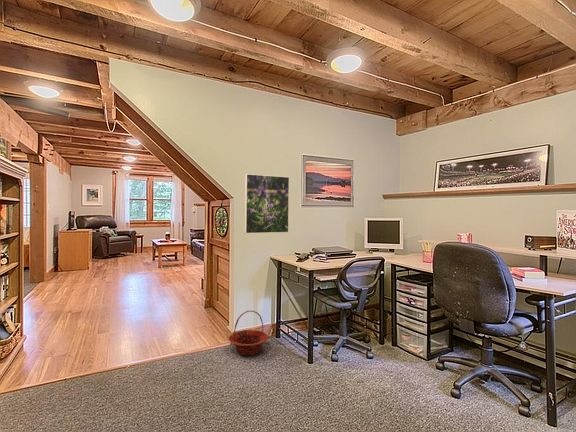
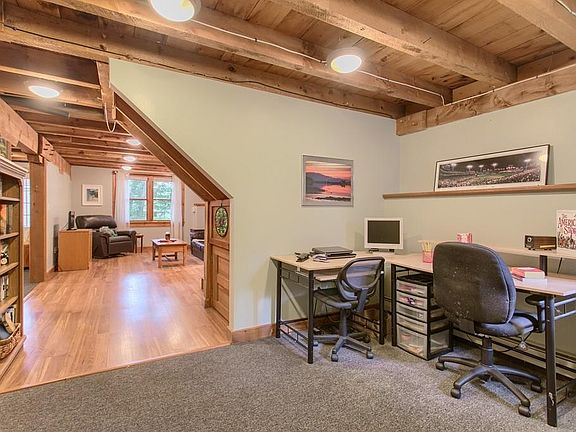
- basket [228,310,269,356]
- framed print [244,173,290,234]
